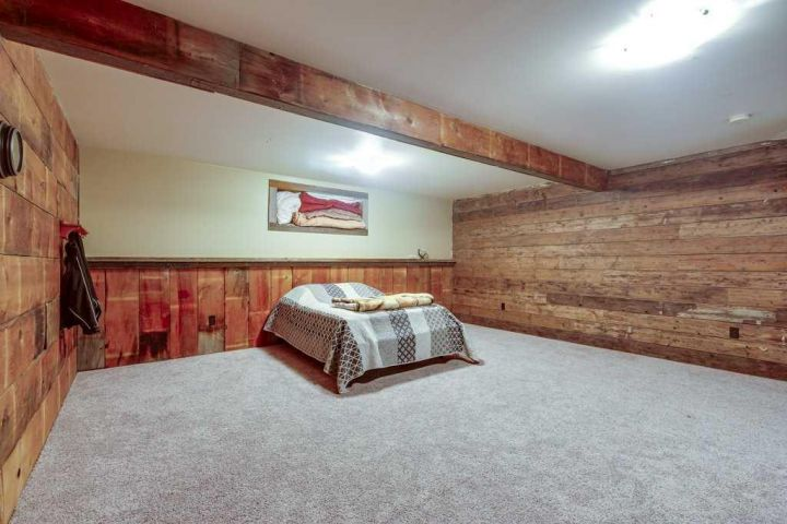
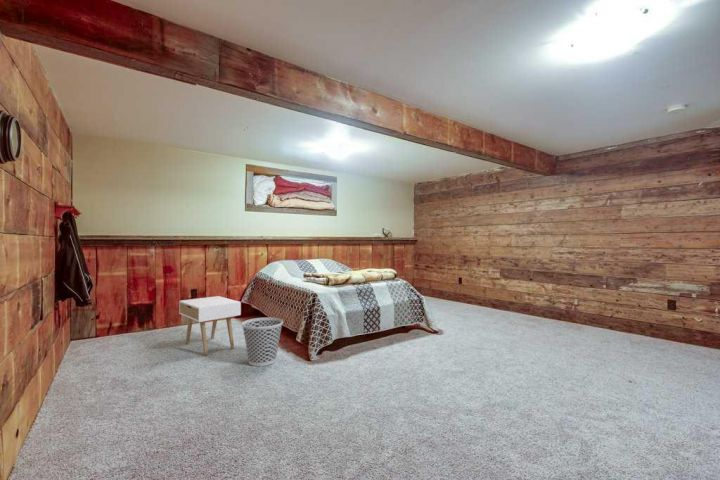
+ wastebasket [241,316,284,367]
+ nightstand [178,295,242,356]
